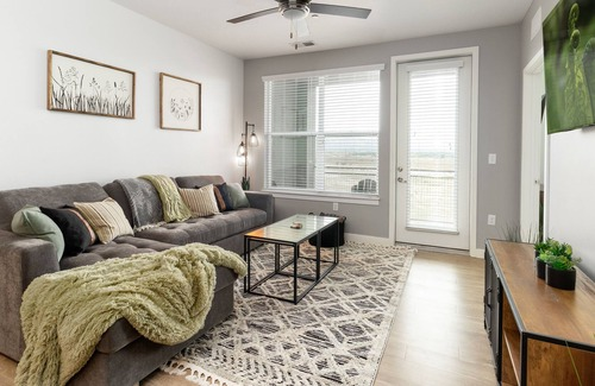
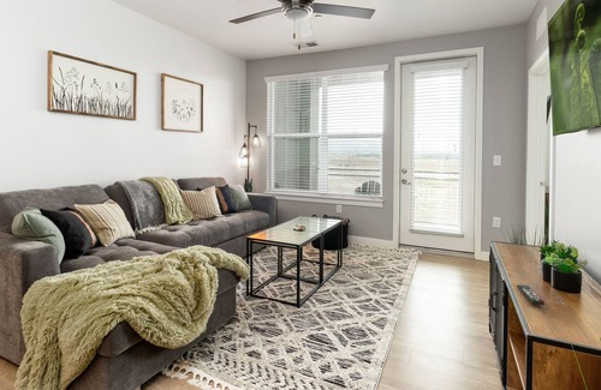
+ remote control [516,283,546,306]
